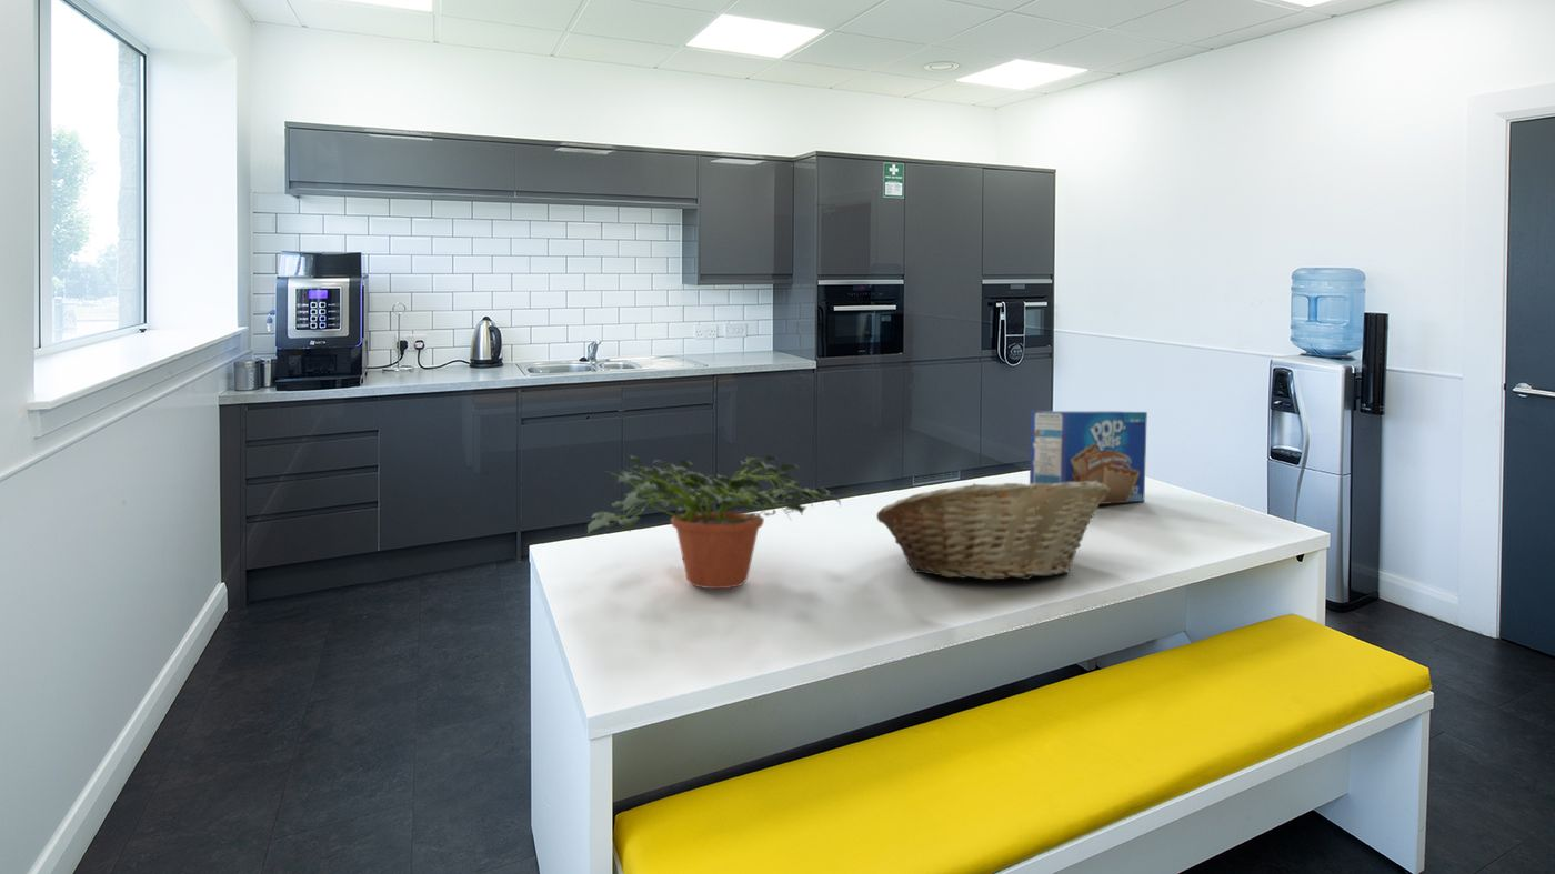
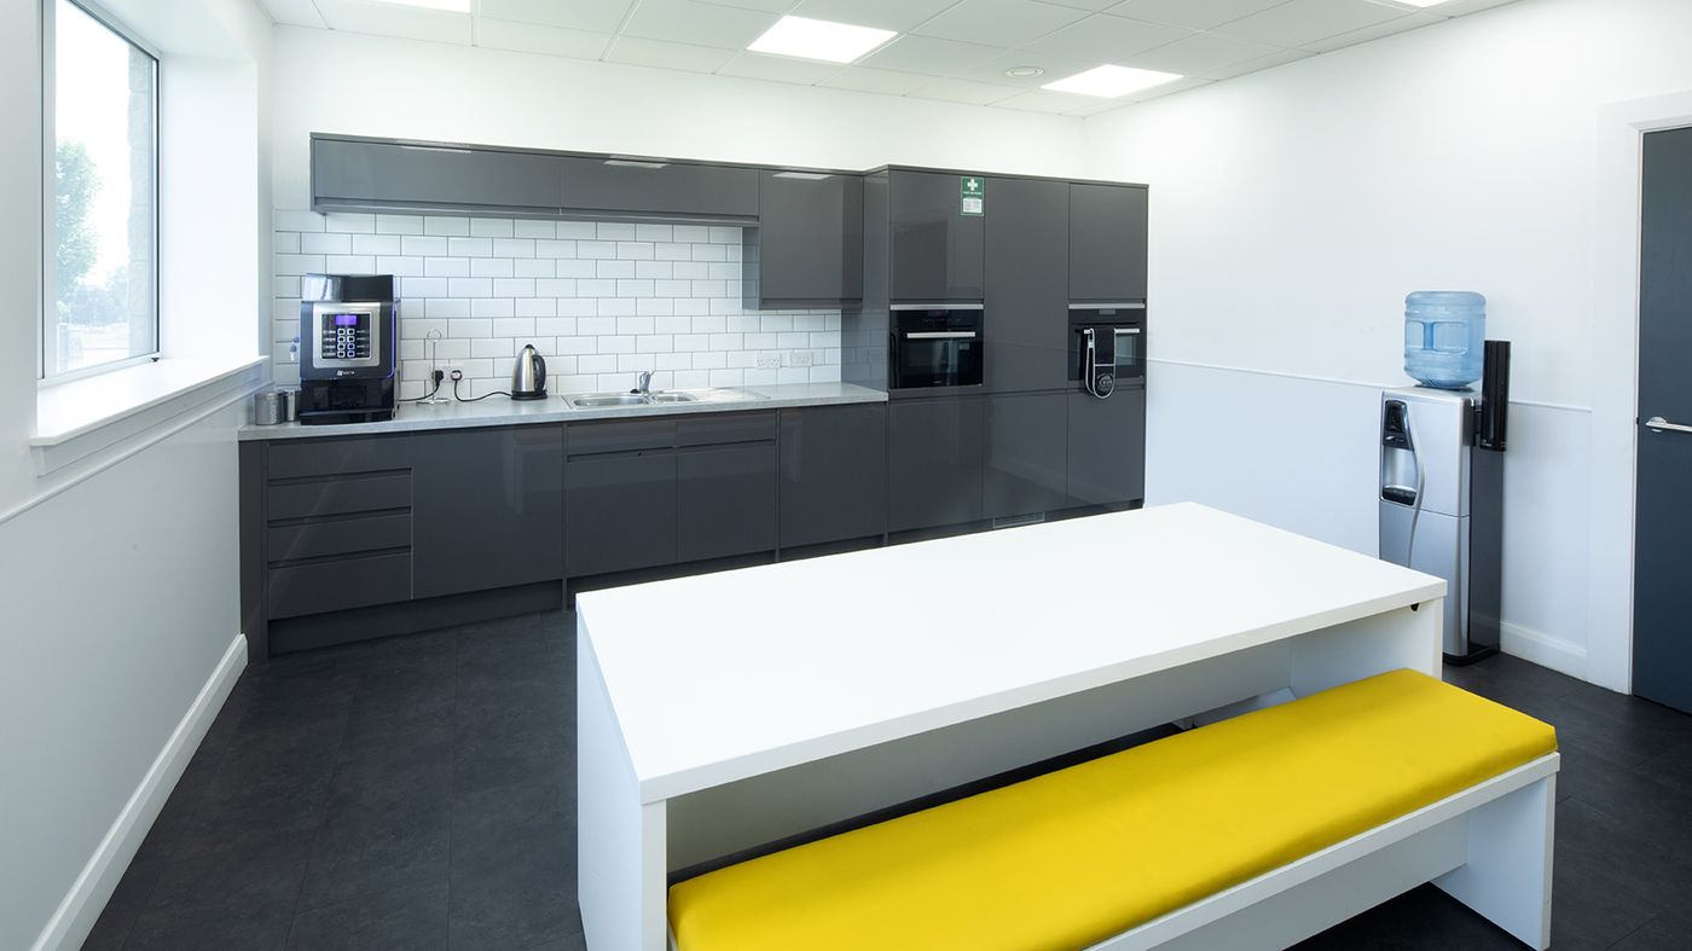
- fruit basket [875,481,1110,581]
- toaster pastry box [1029,410,1148,505]
- potted plant [586,454,842,590]
